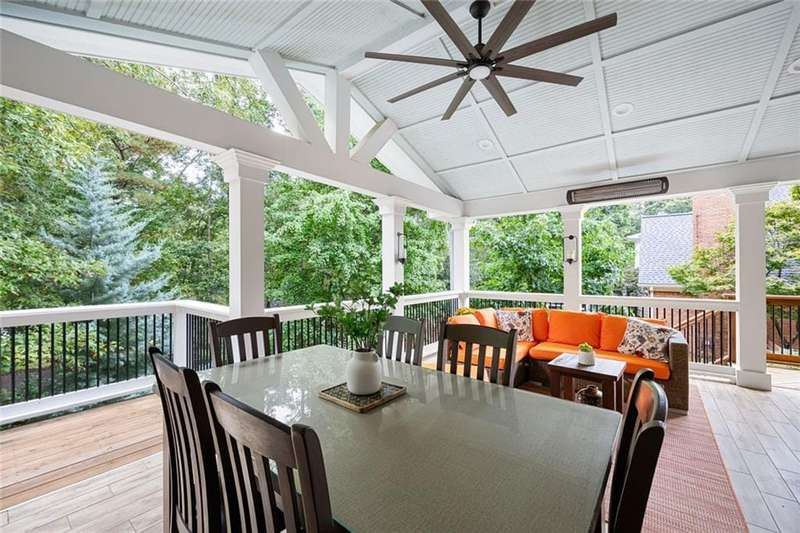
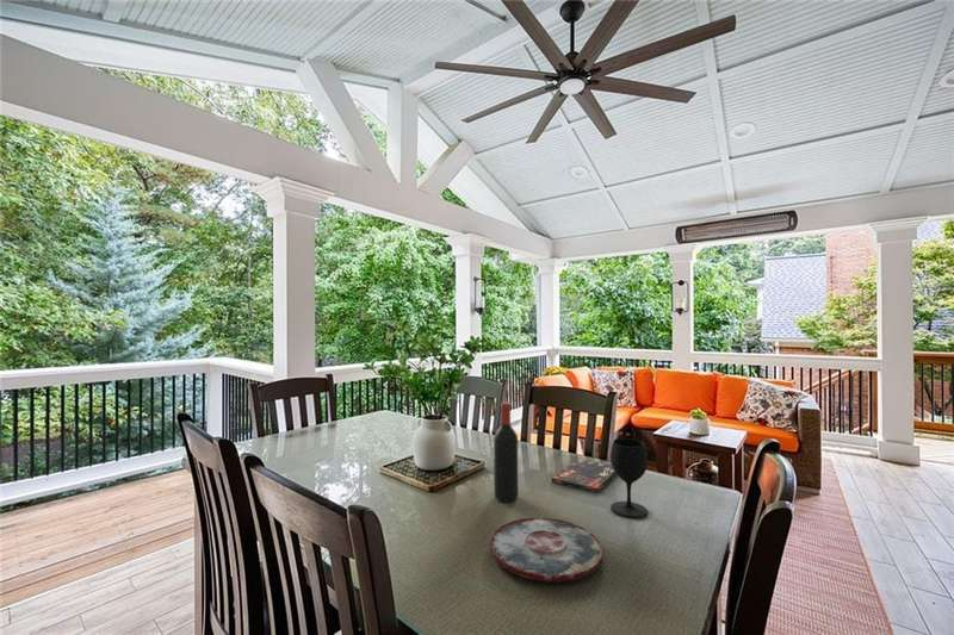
+ wine glass [609,437,649,519]
+ plate [489,517,605,584]
+ book [551,457,618,493]
+ wine bottle [493,401,519,503]
